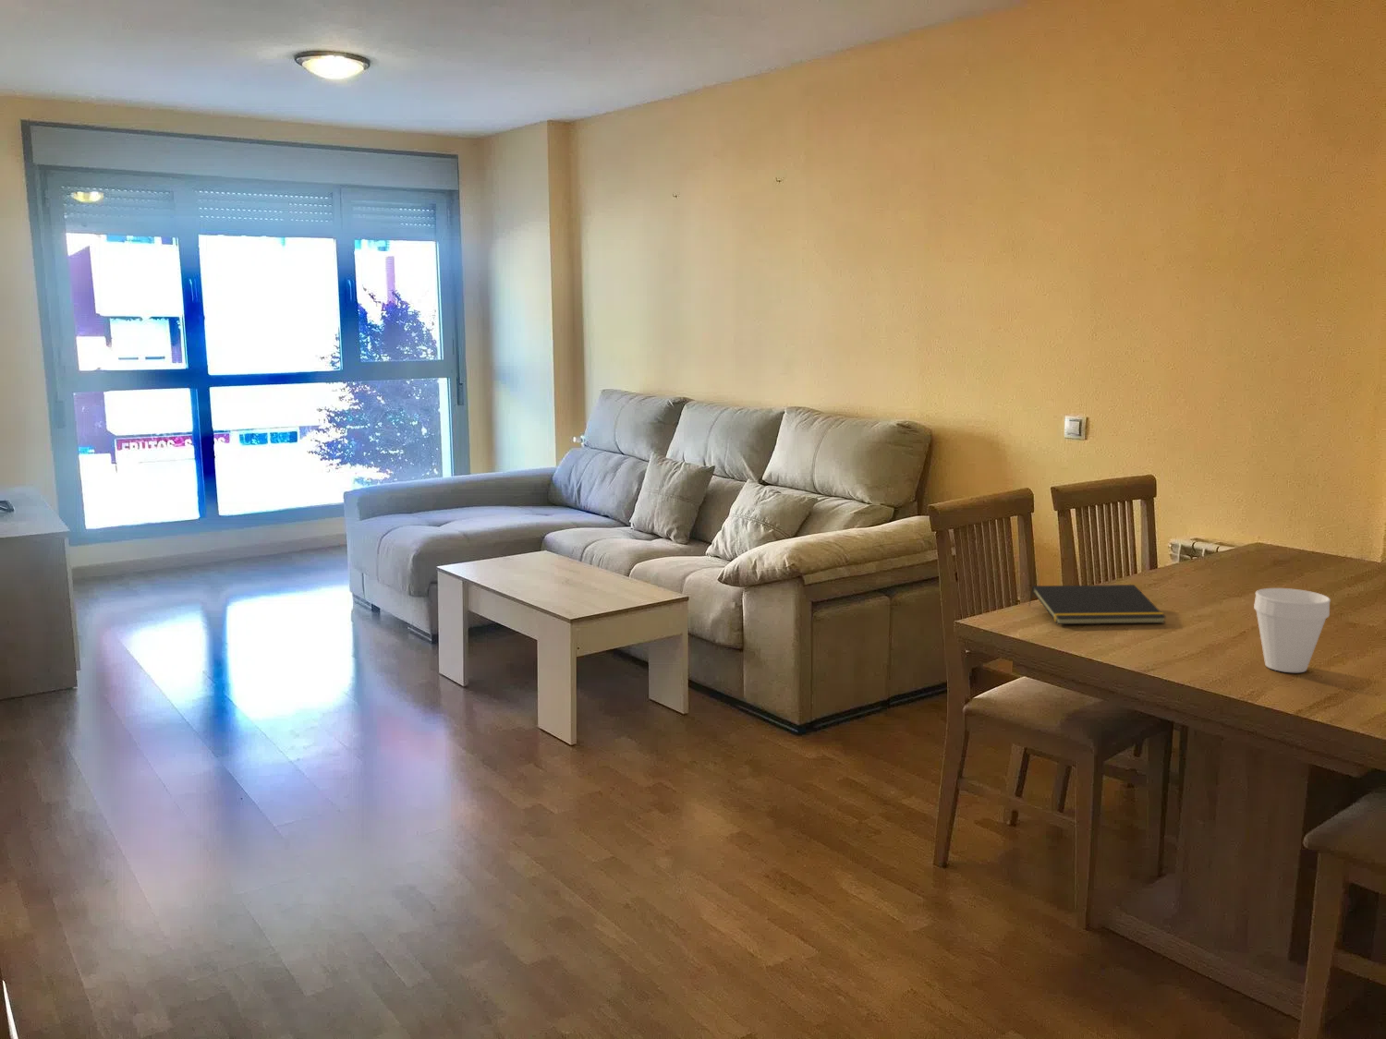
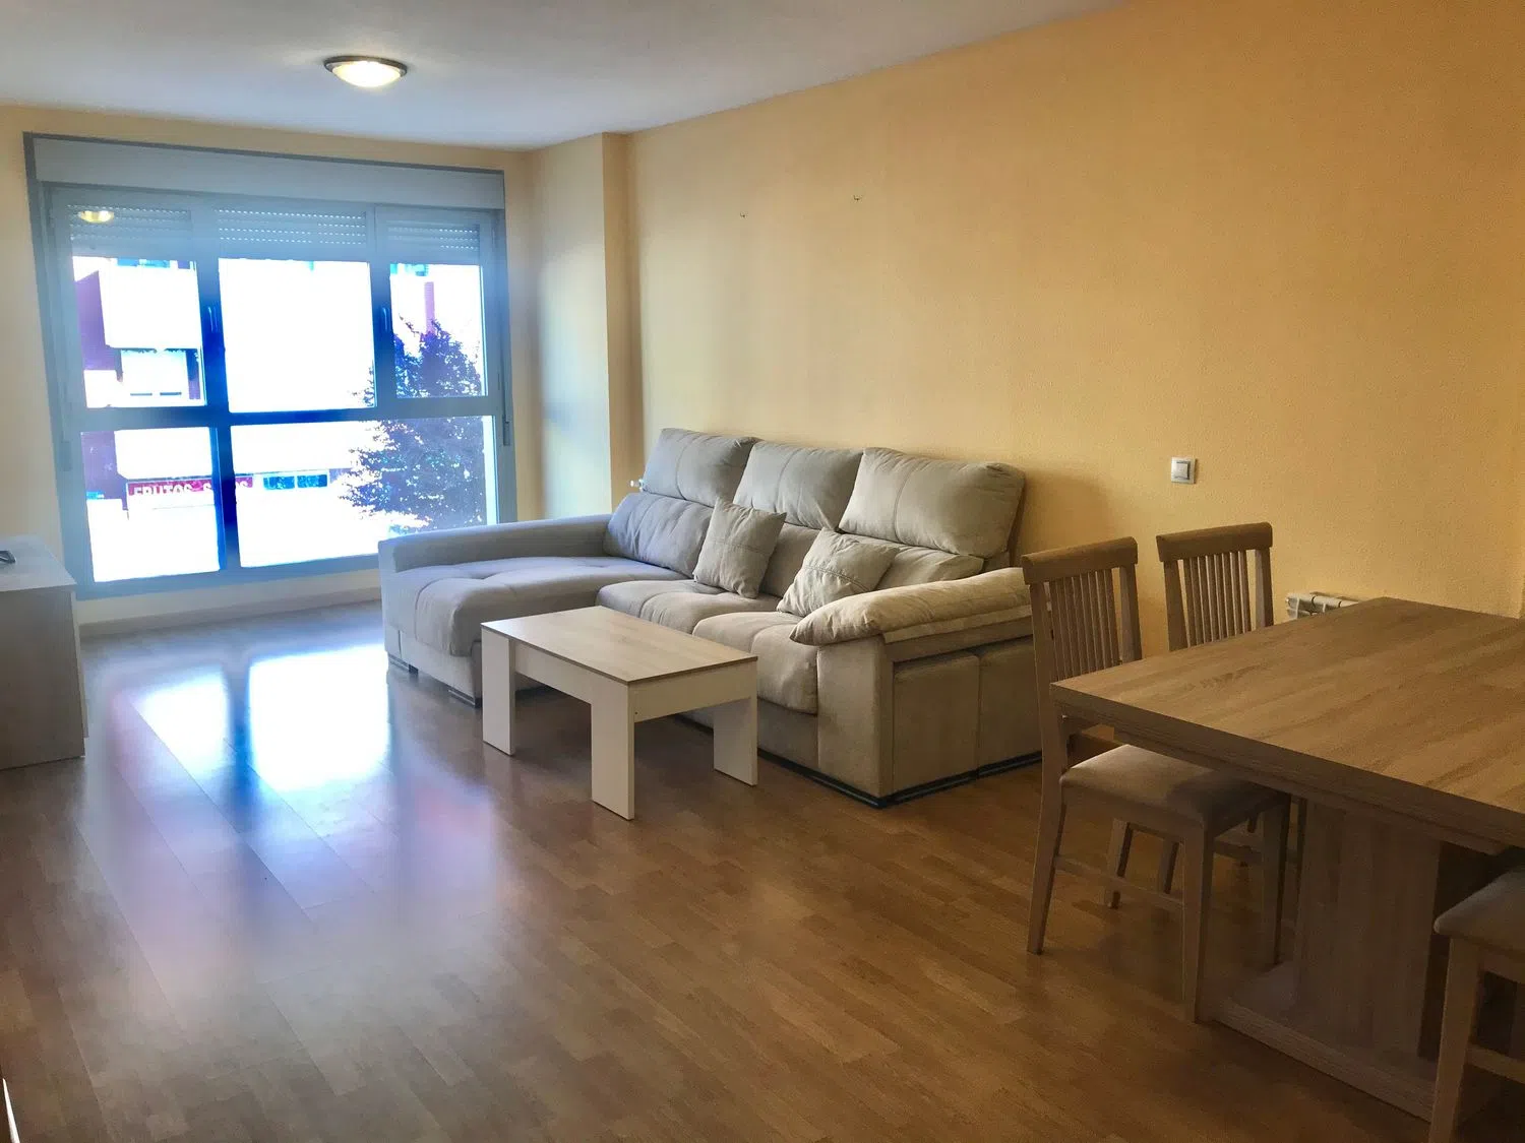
- cup [1253,587,1331,673]
- notepad [1027,584,1167,625]
